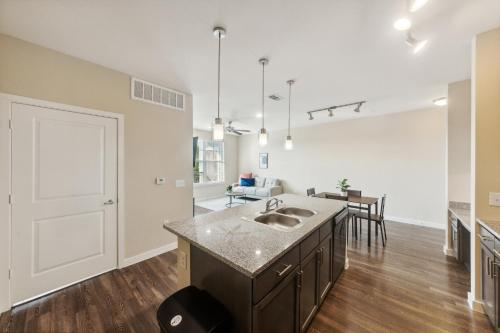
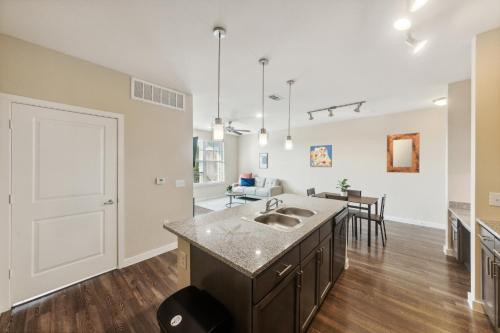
+ wall art [309,144,333,168]
+ home mirror [386,132,421,174]
